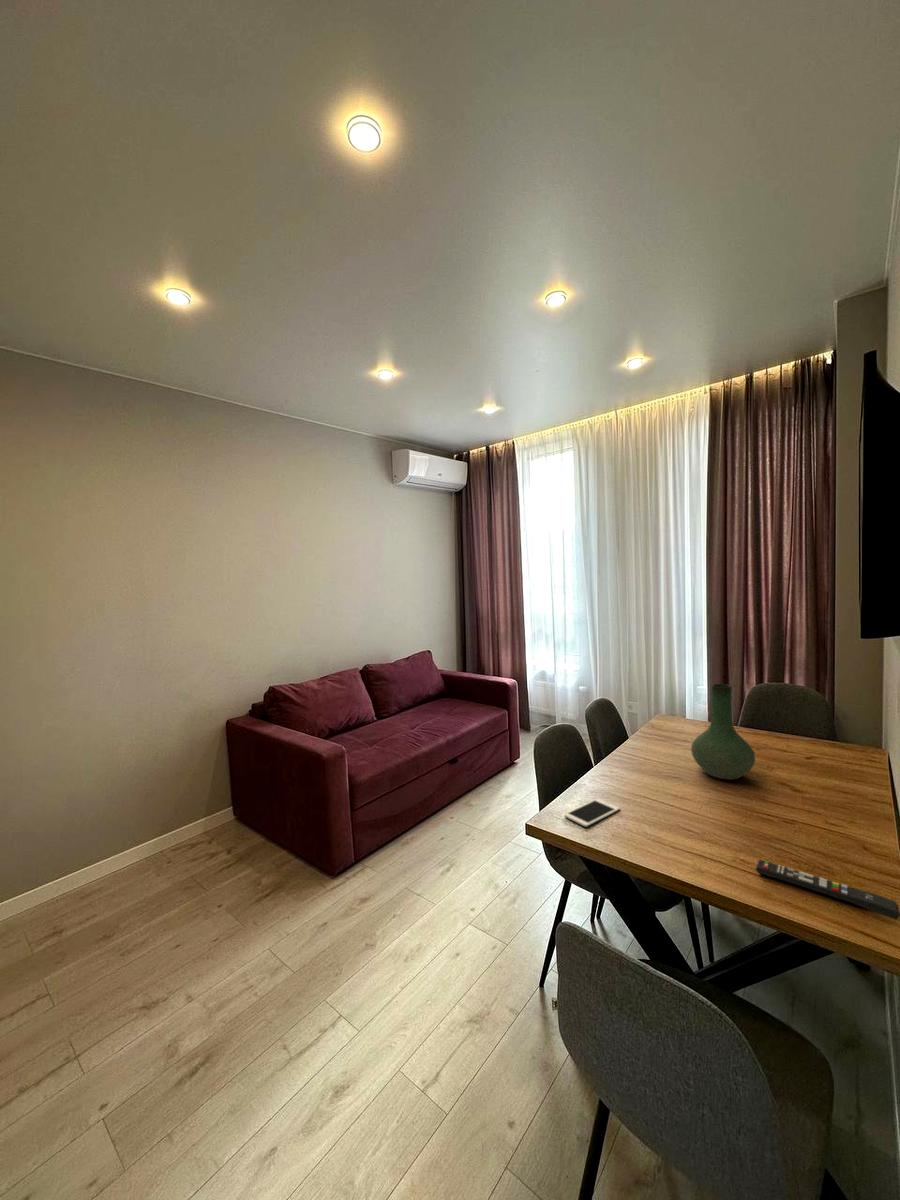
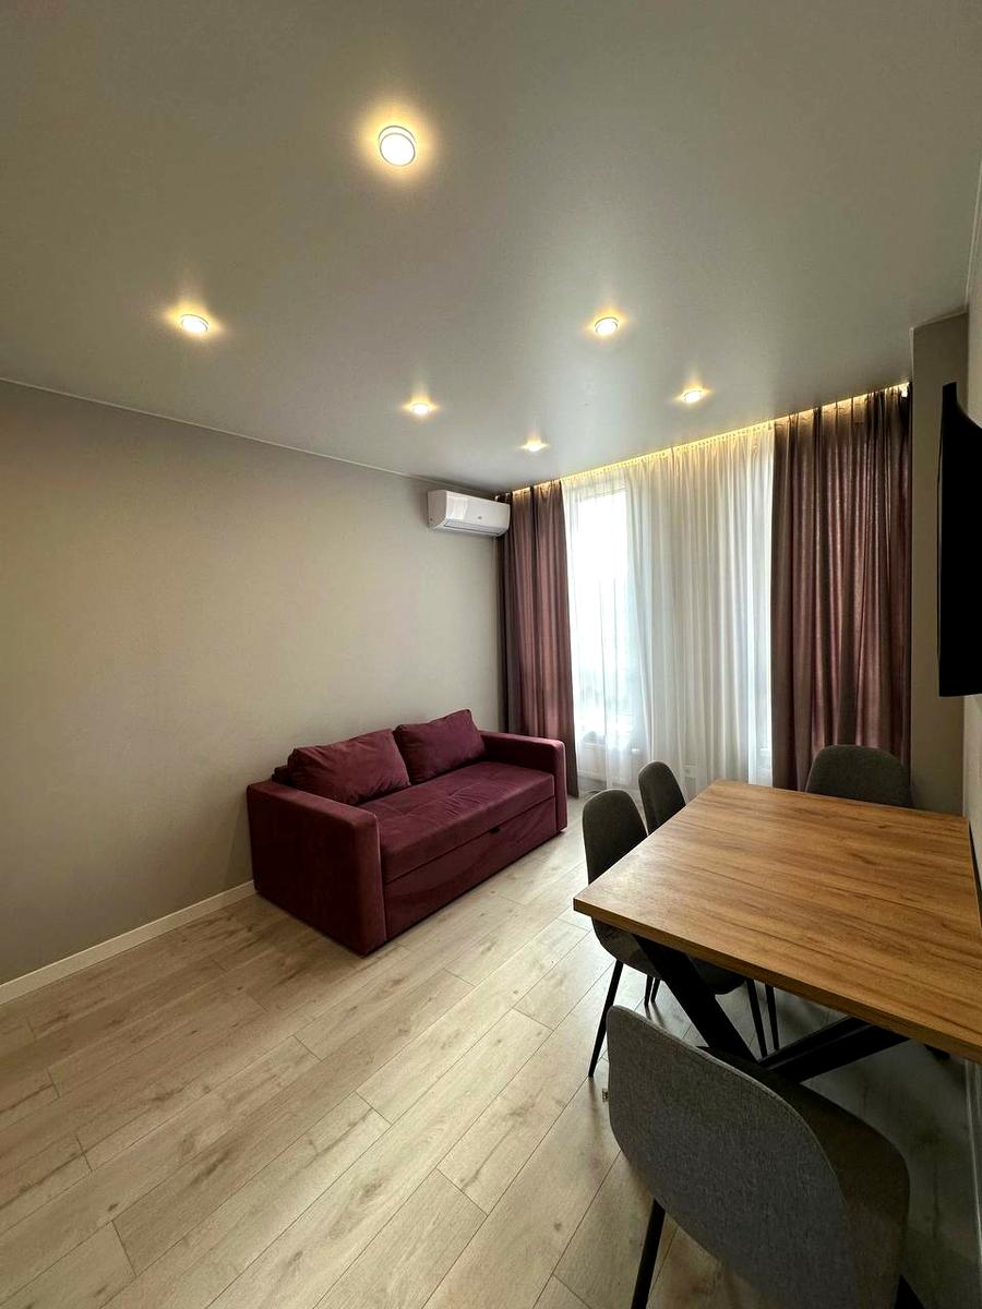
- vase [690,683,756,781]
- cell phone [563,798,621,828]
- remote control [755,858,900,921]
